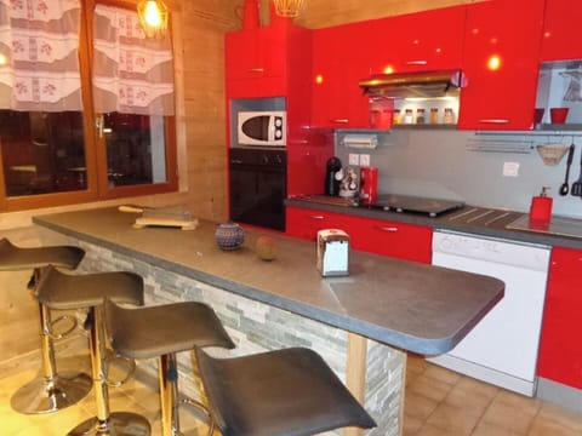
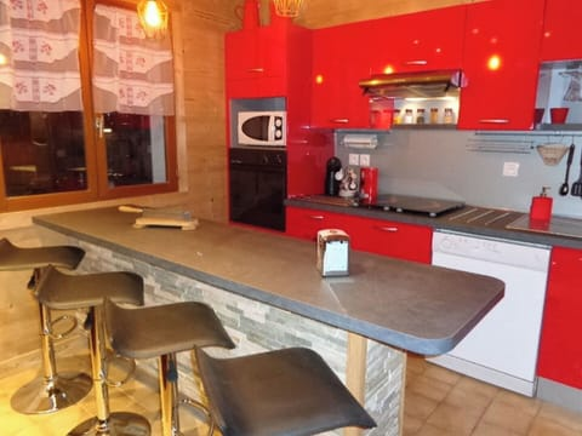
- teapot [215,219,246,251]
- fruit [255,235,278,260]
